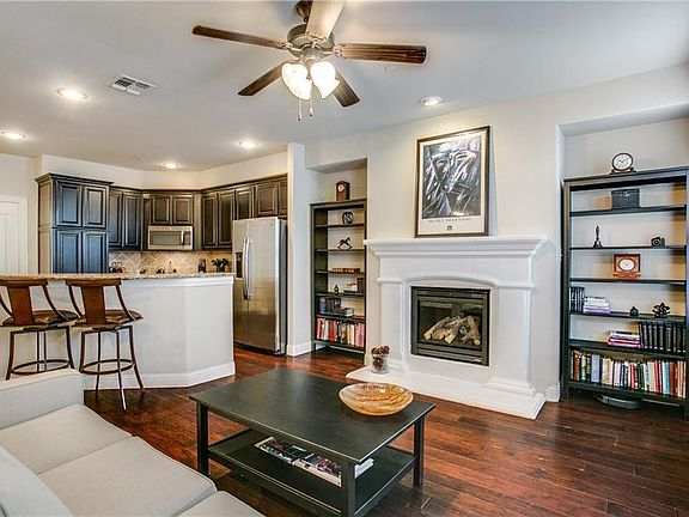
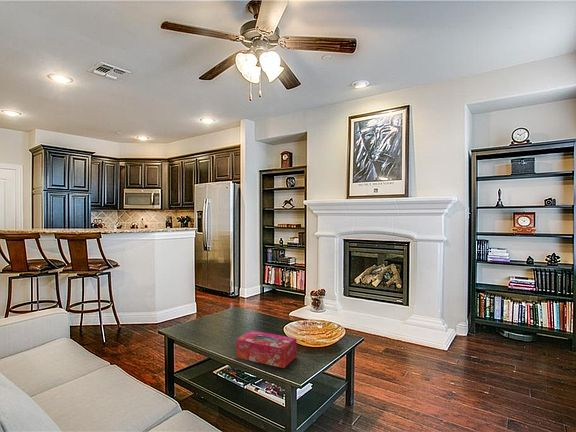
+ tissue box [235,330,298,369]
